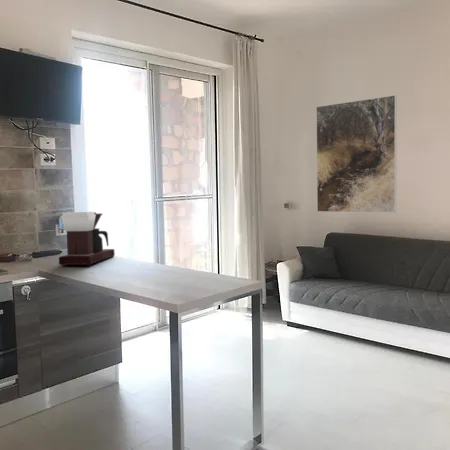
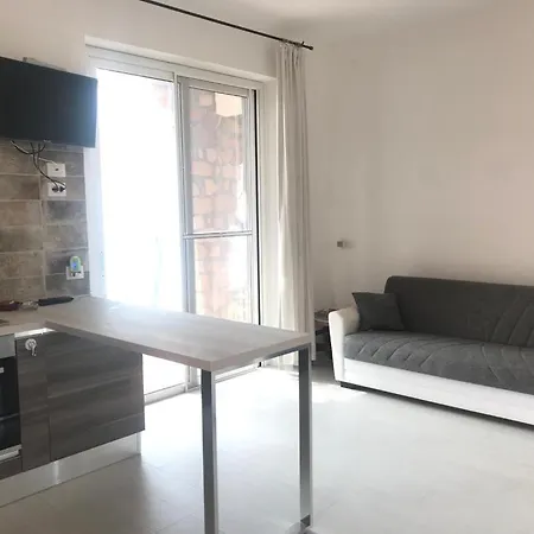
- coffee maker [58,211,116,266]
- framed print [315,94,397,214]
